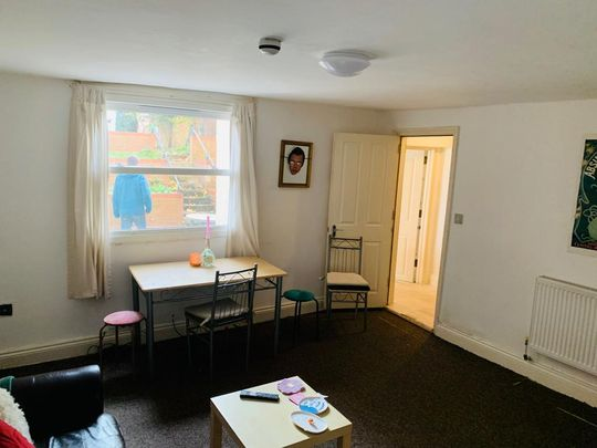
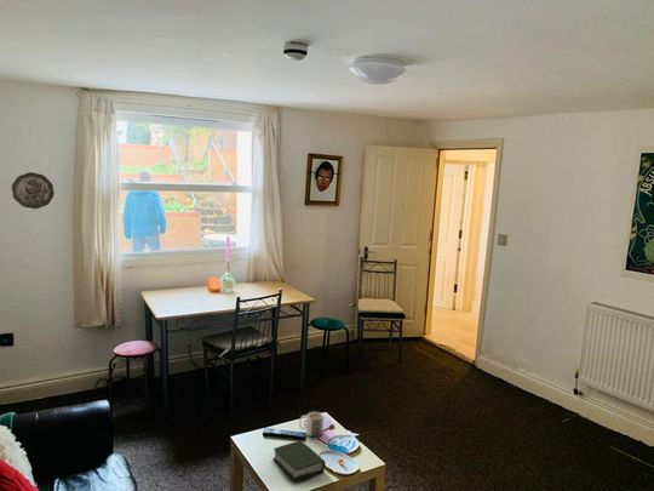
+ decorative plate [11,171,54,210]
+ mug [298,411,325,438]
+ book [272,439,327,483]
